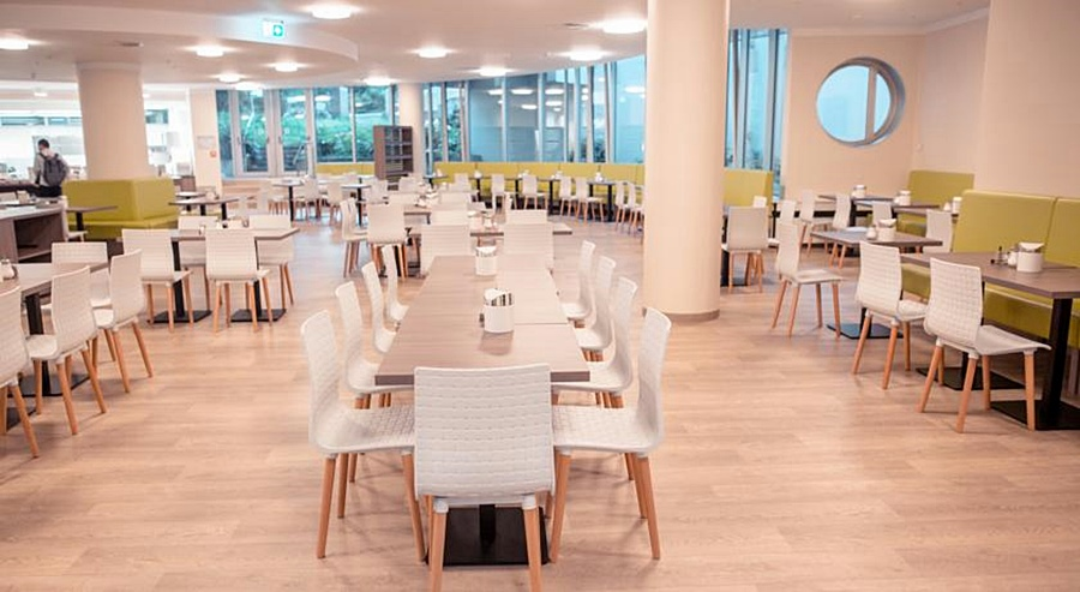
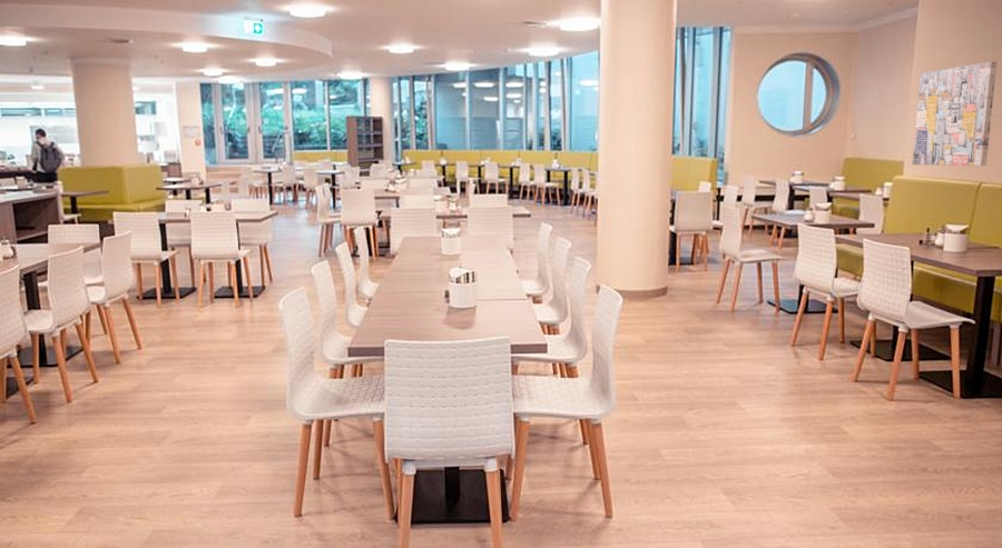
+ wall art [912,60,998,167]
